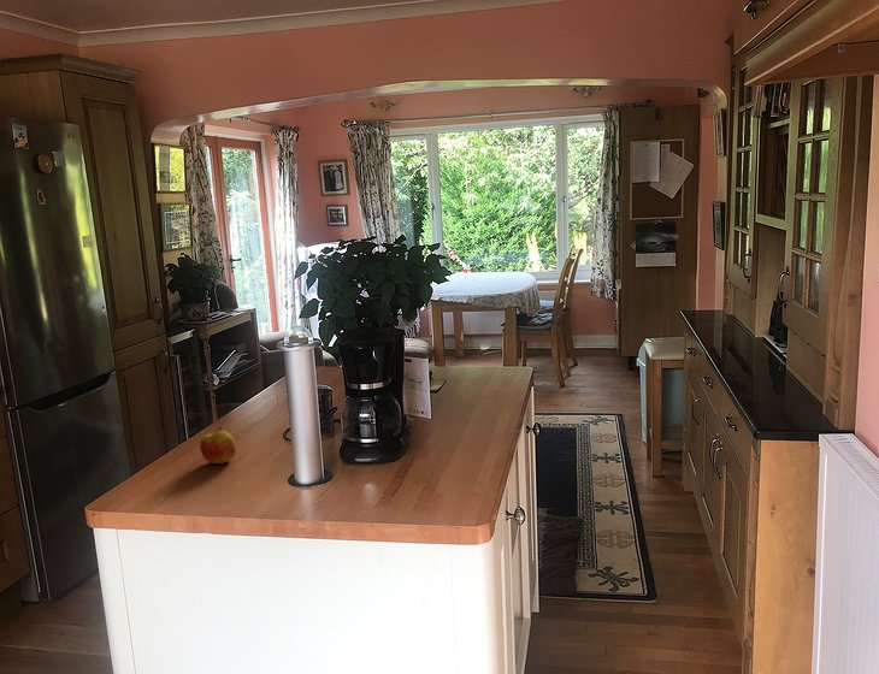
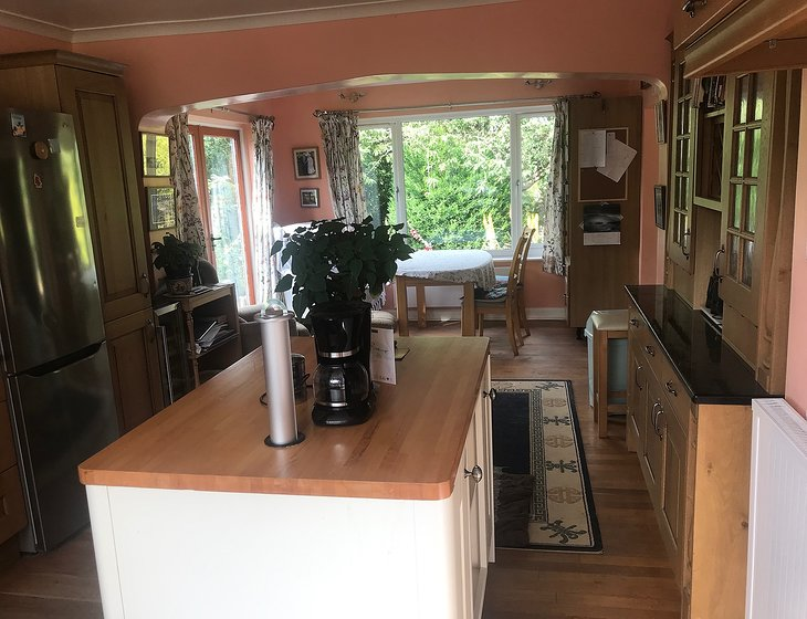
- apple [199,426,237,465]
